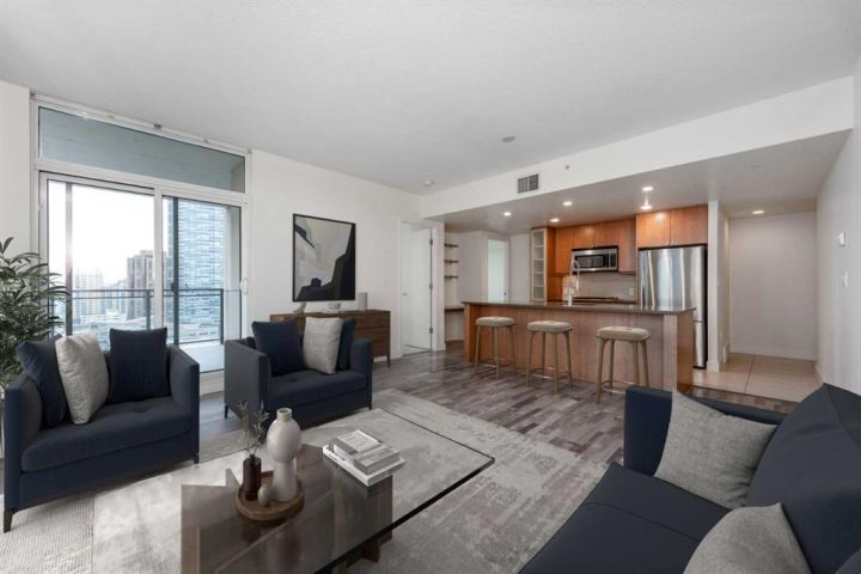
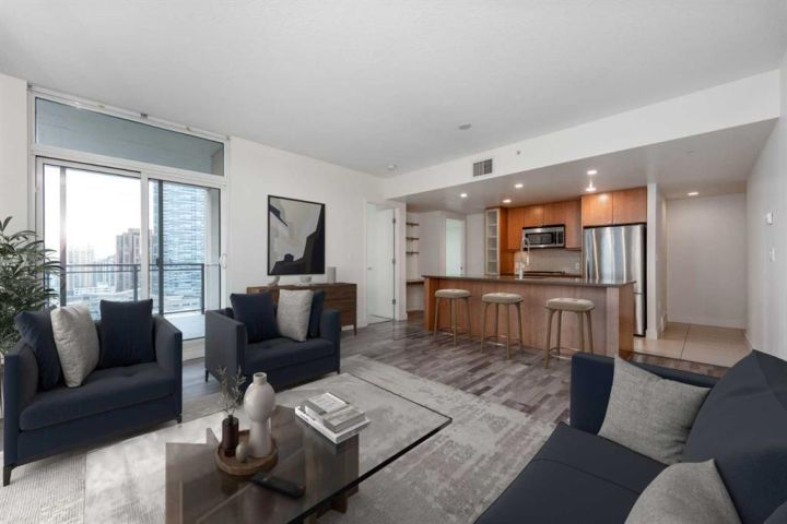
+ remote control [249,471,307,499]
